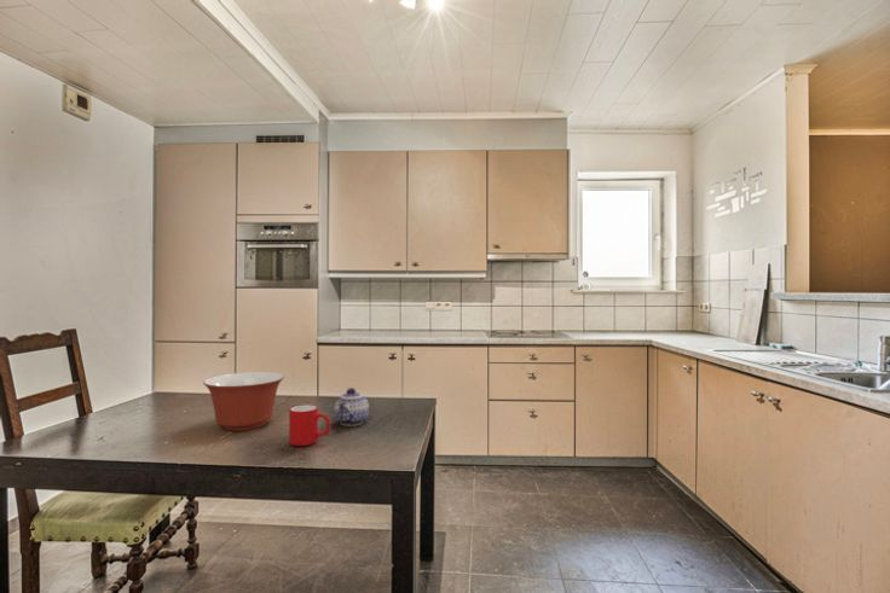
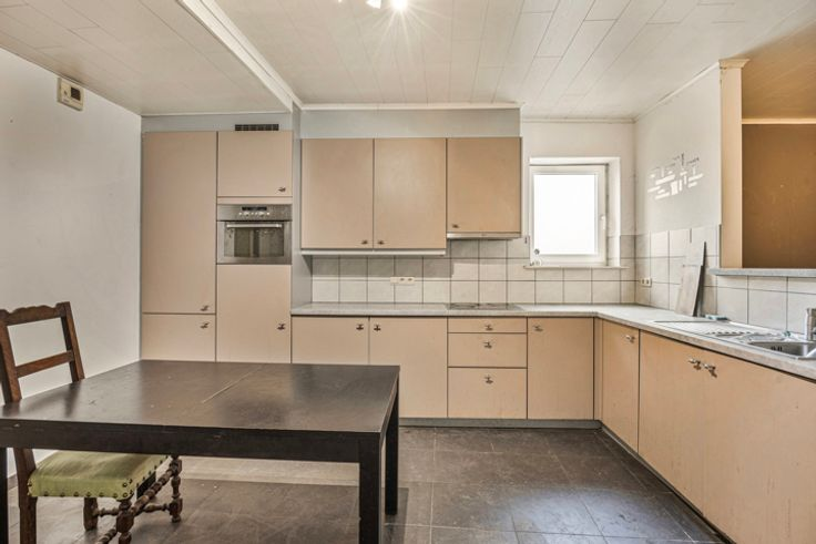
- teapot [333,386,370,428]
- cup [288,403,331,447]
- mixing bowl [202,371,285,432]
